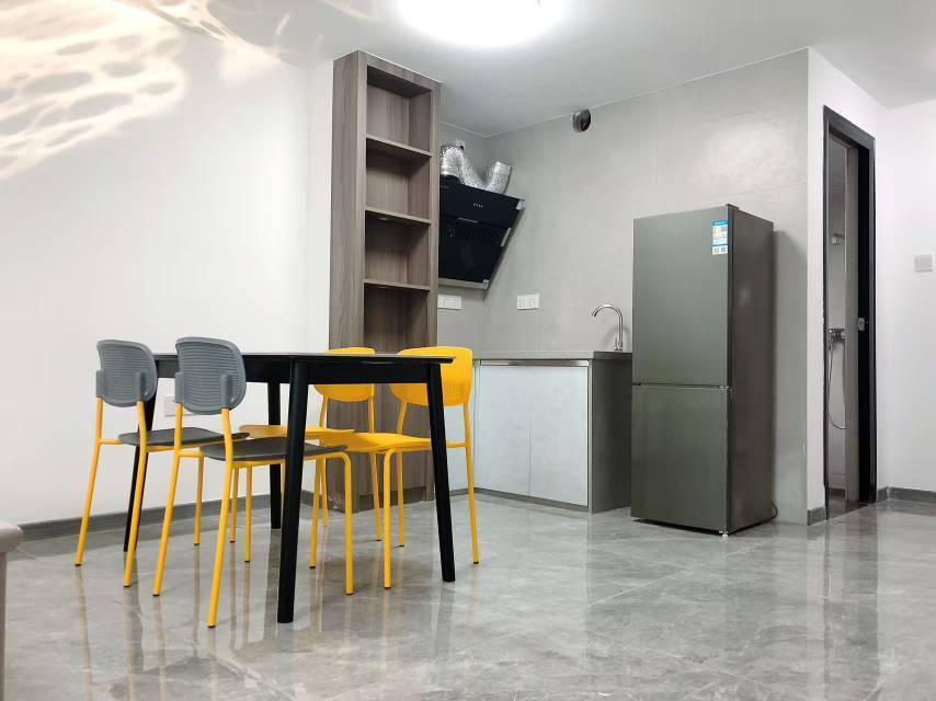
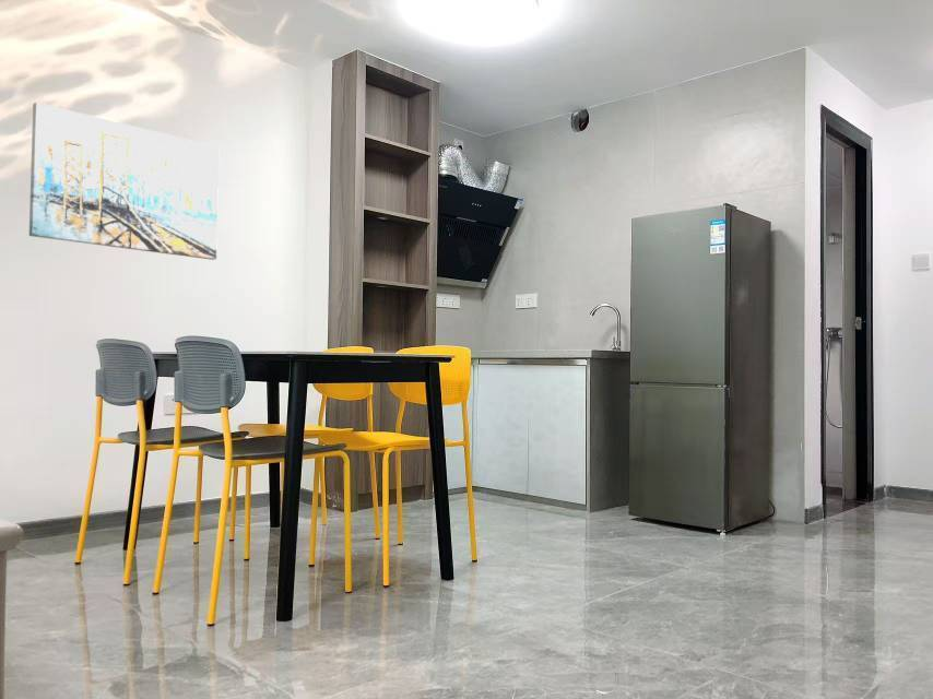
+ wall art [28,102,220,261]
